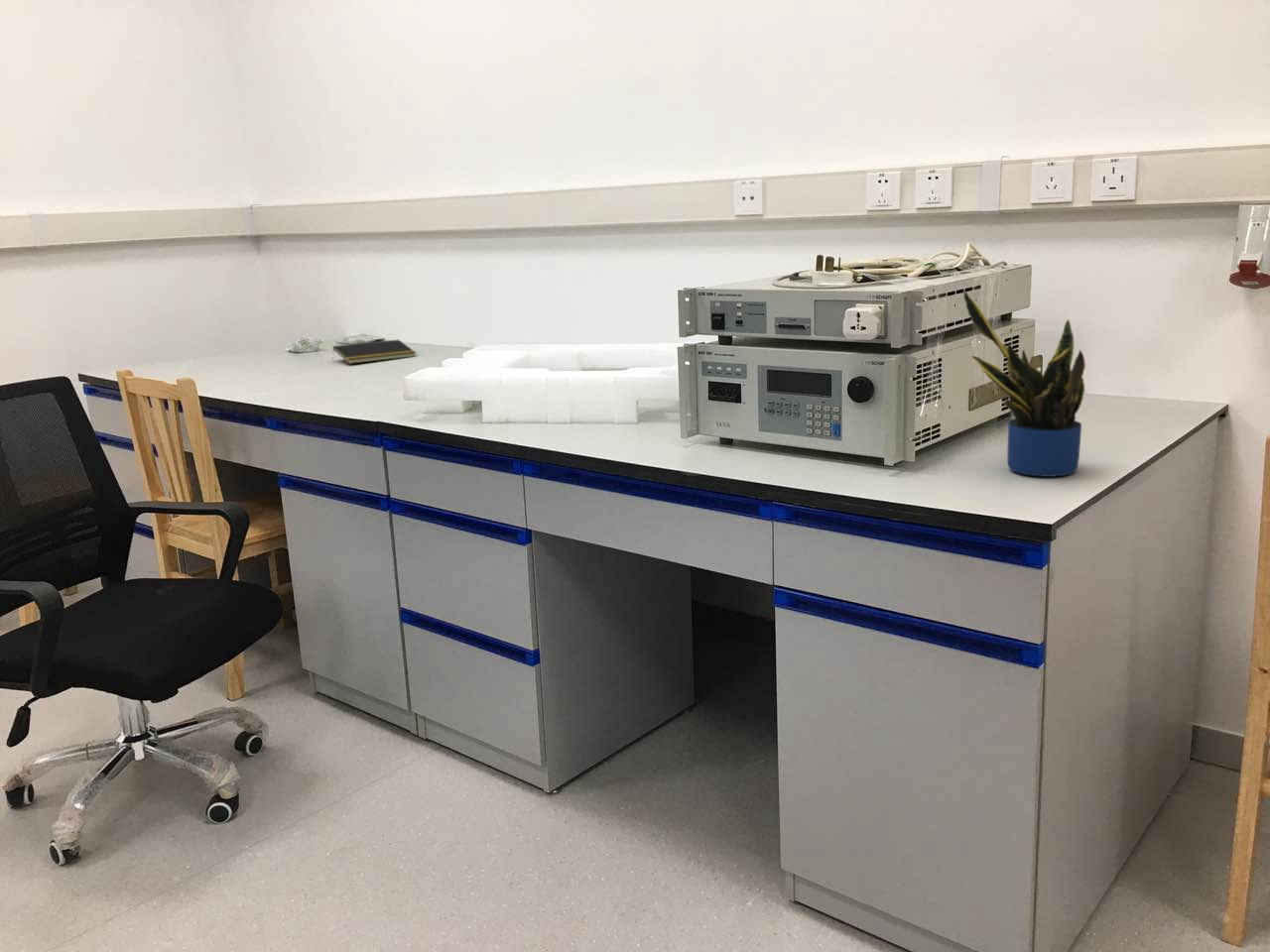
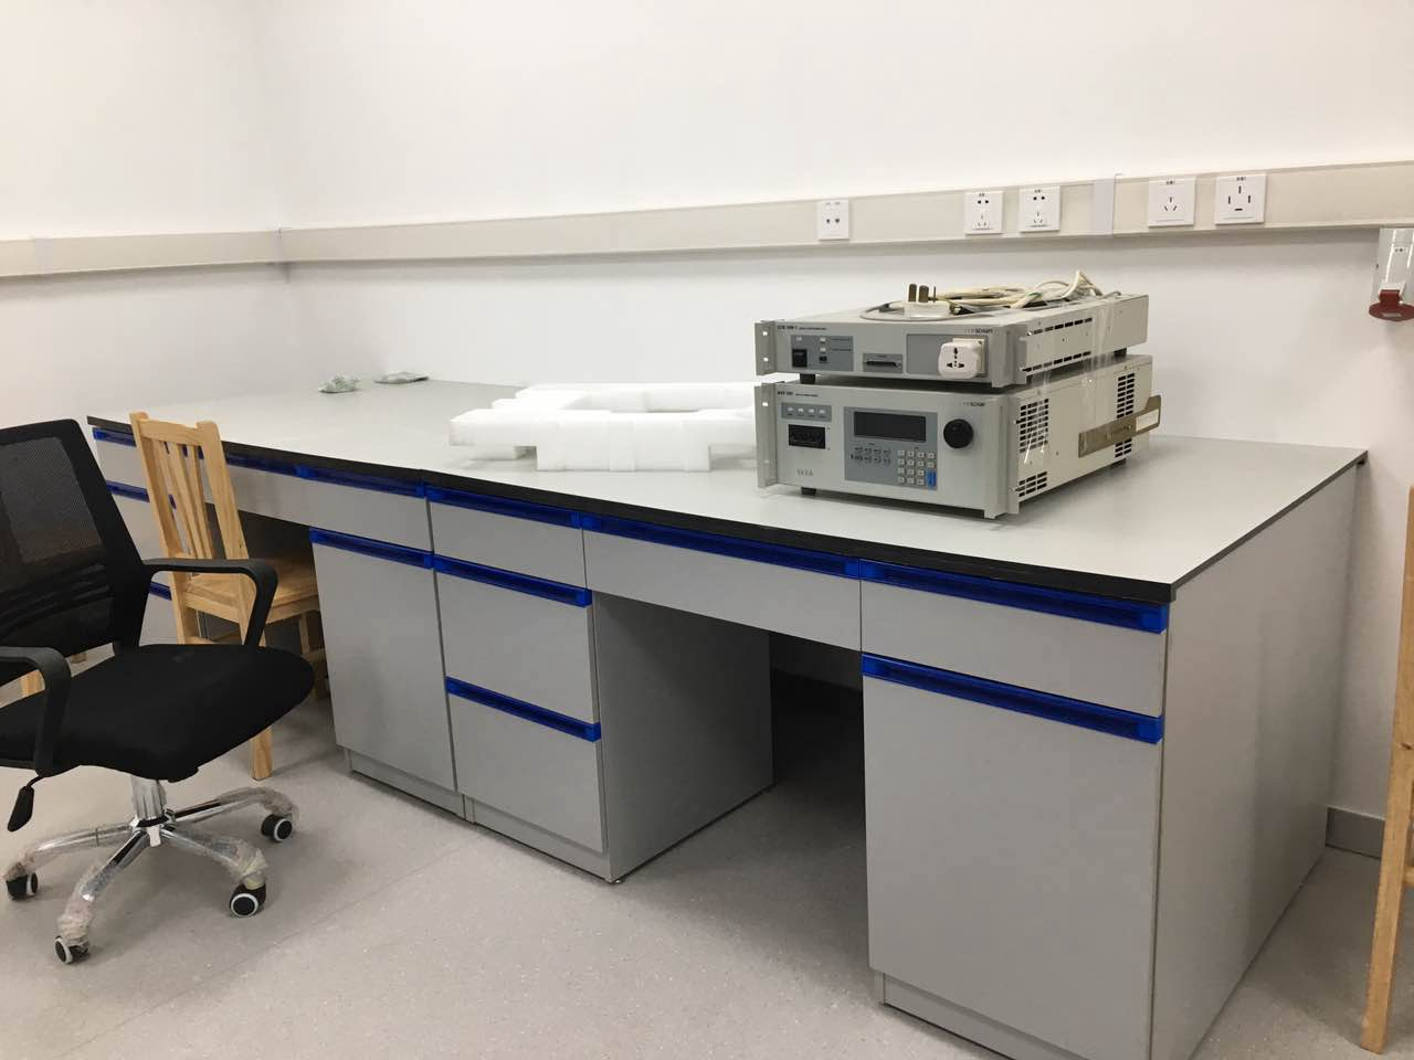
- notepad [331,339,417,365]
- potted plant [961,290,1086,478]
